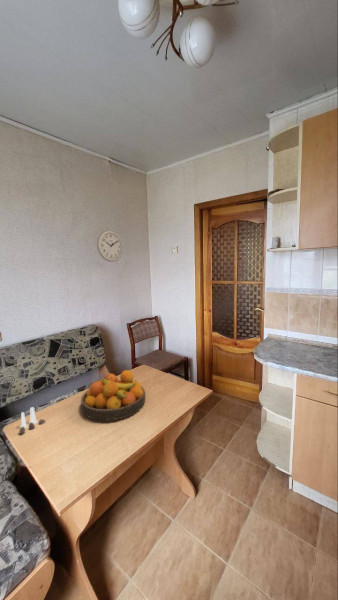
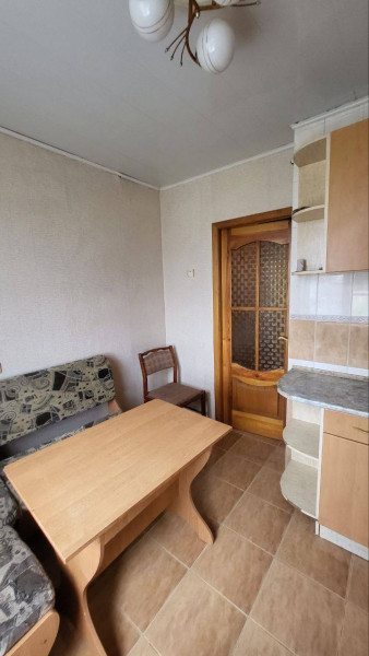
- wall clock [96,229,124,263]
- fruit bowl [80,369,146,422]
- salt and pepper shaker set [18,406,46,435]
